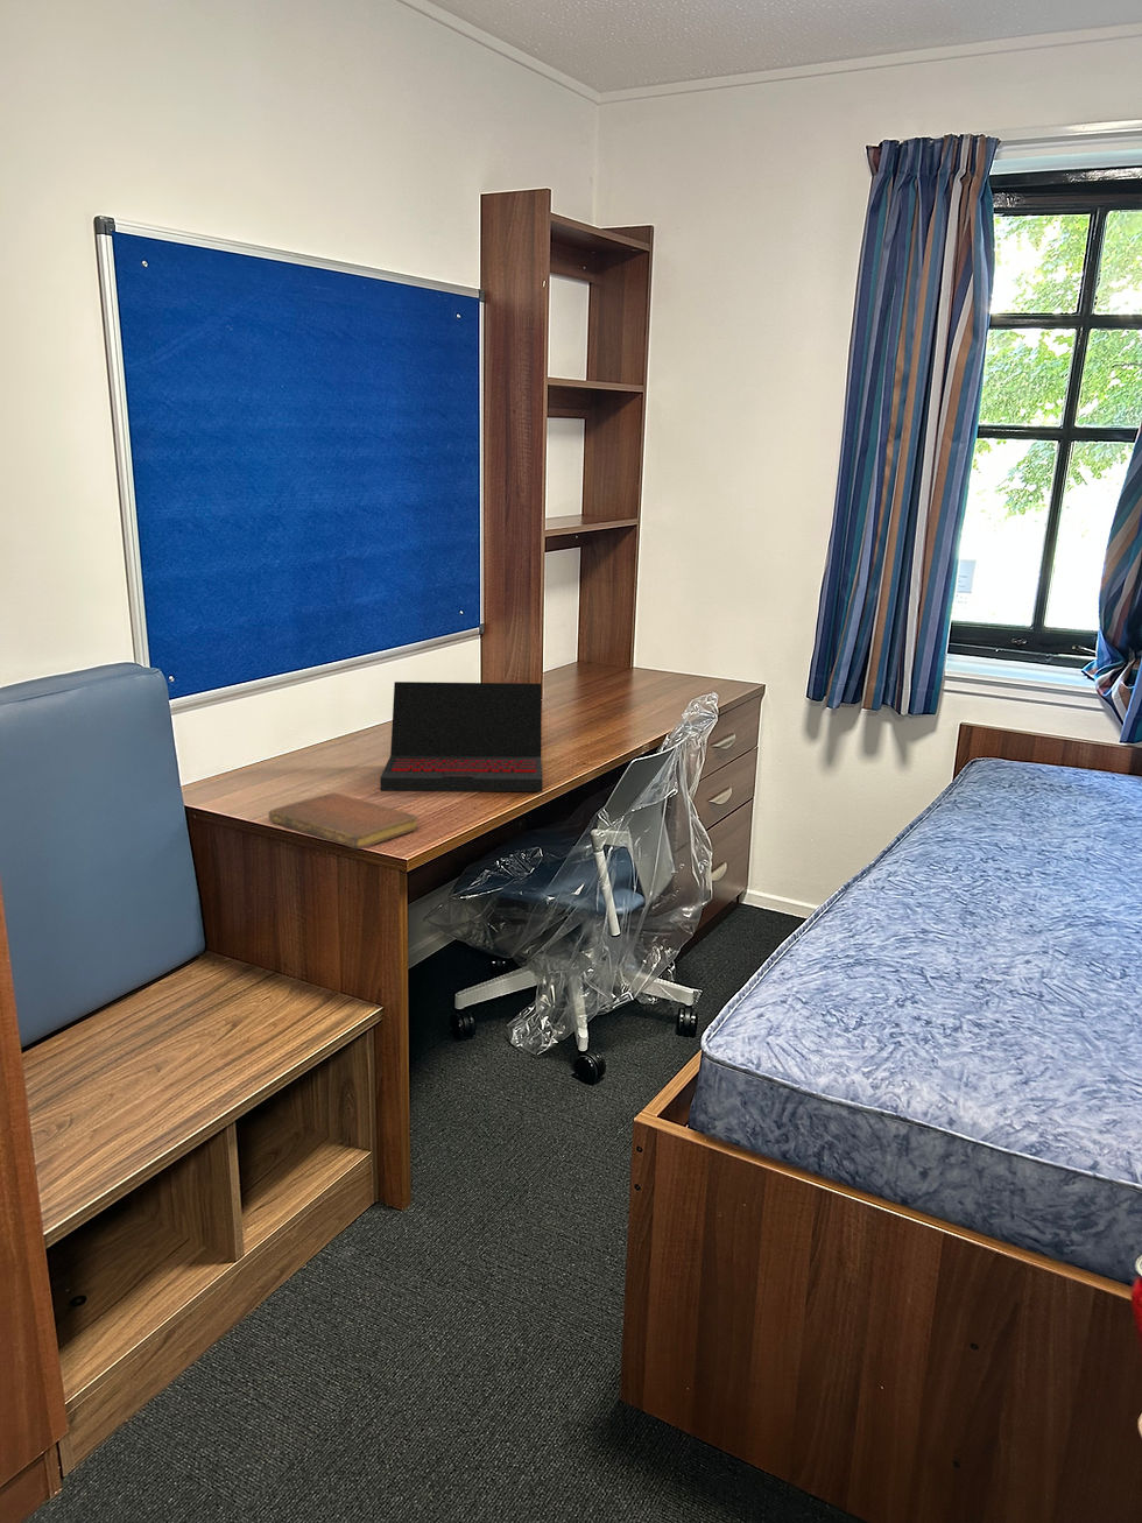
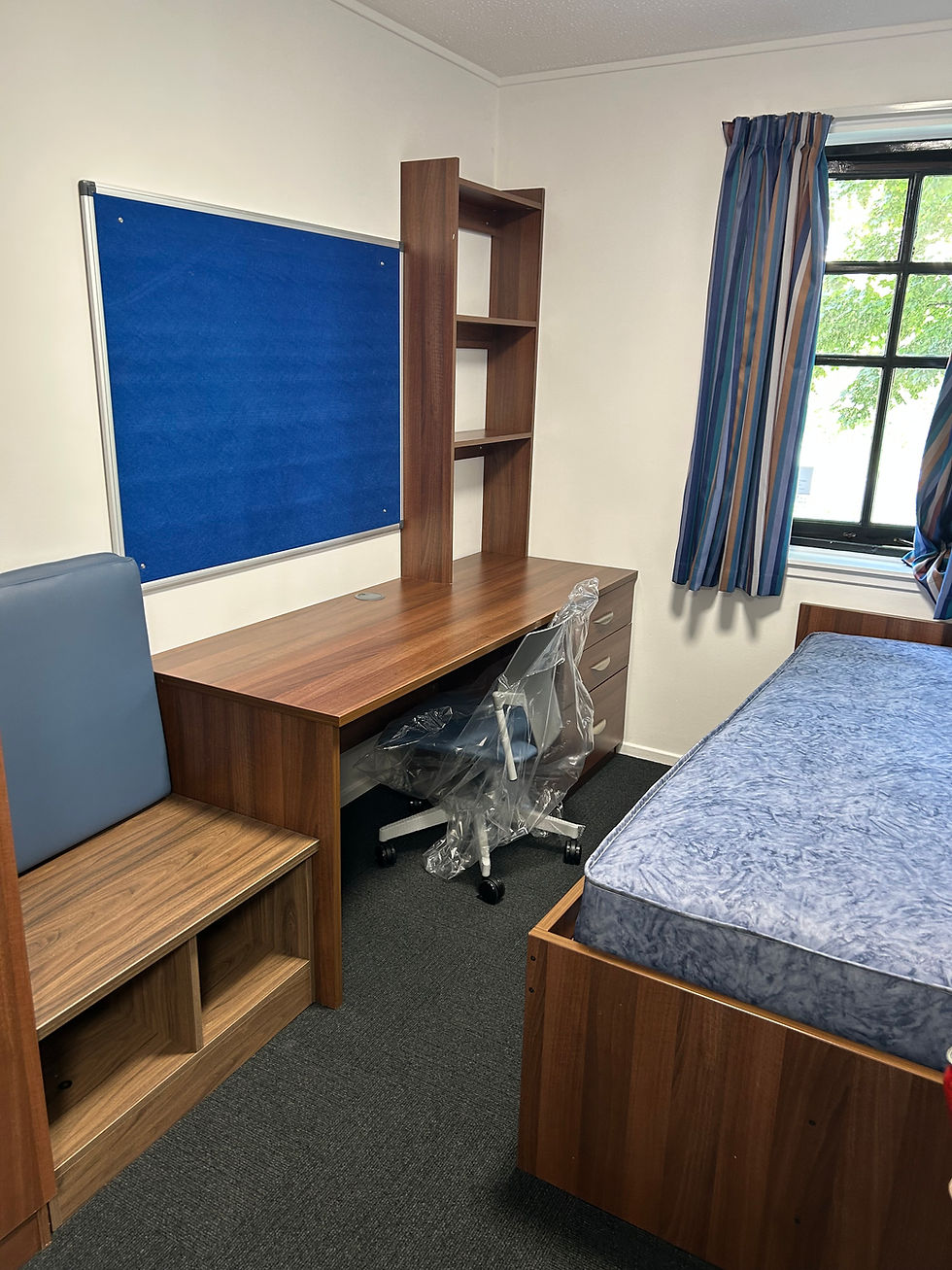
- laptop [379,680,543,793]
- notebook [268,793,420,850]
